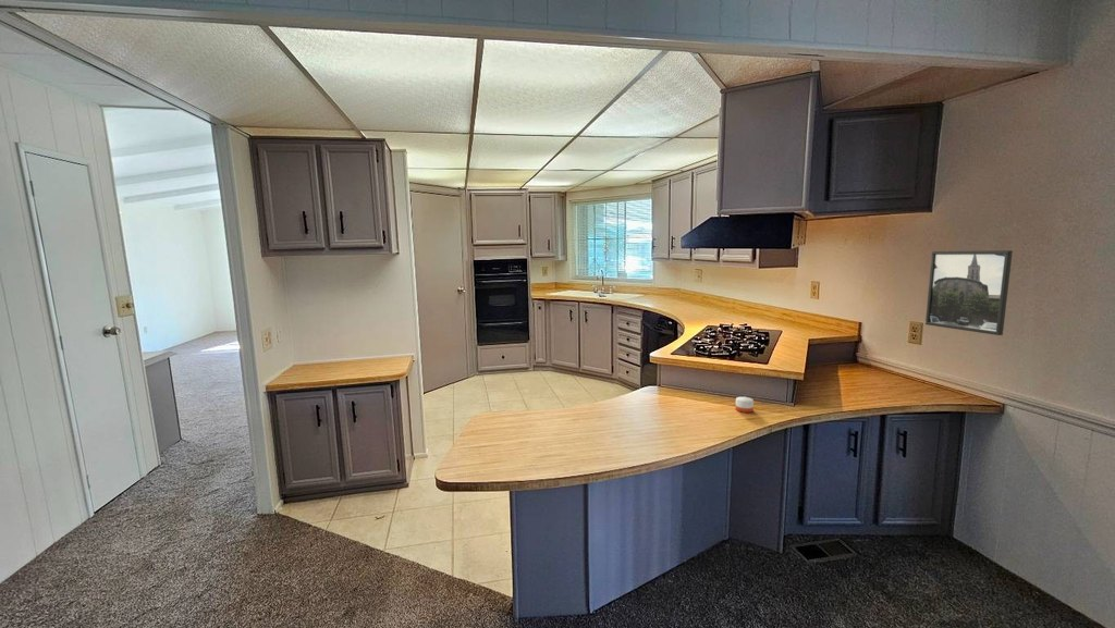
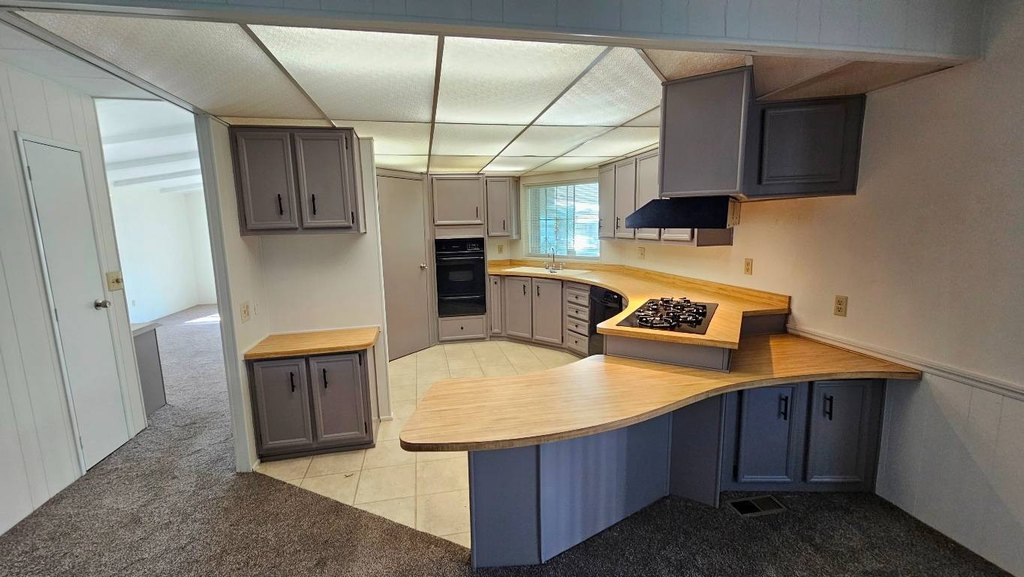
- candle [735,394,755,414]
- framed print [924,249,1014,336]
